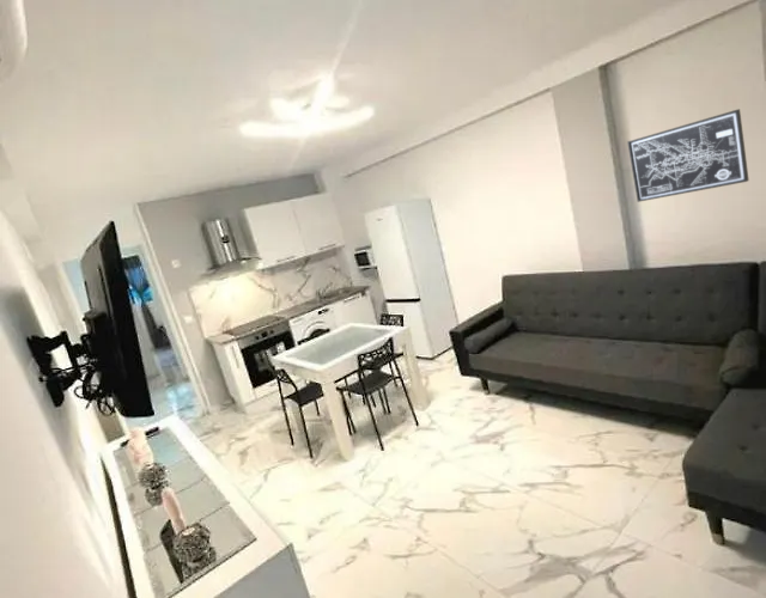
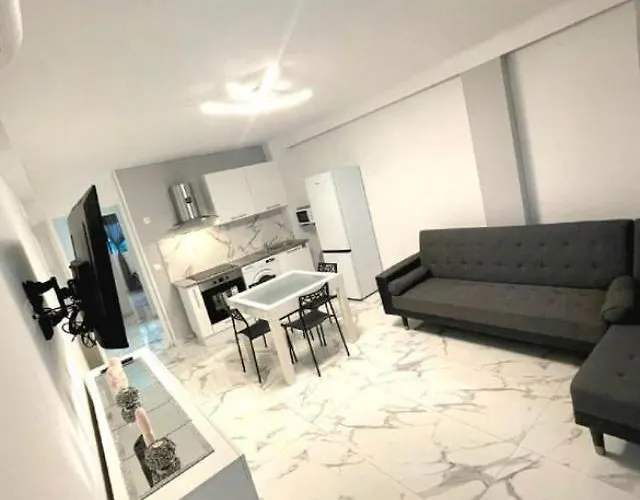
- wall art [626,108,750,203]
